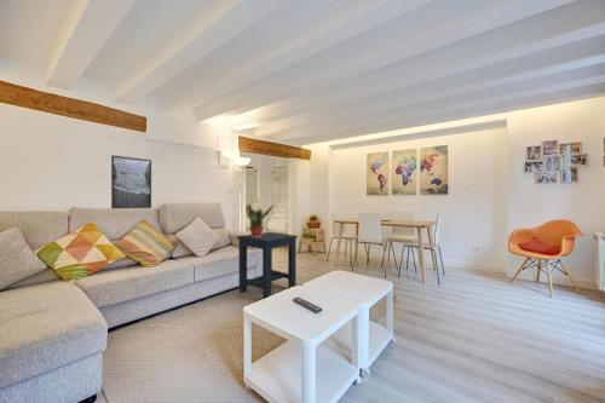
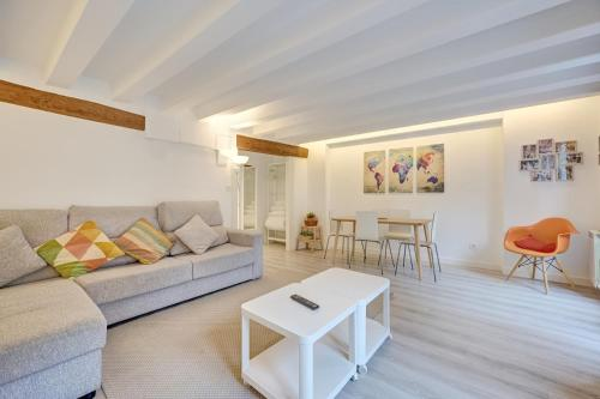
- potted plant [244,198,275,237]
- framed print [110,154,152,209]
- side table [236,231,299,300]
